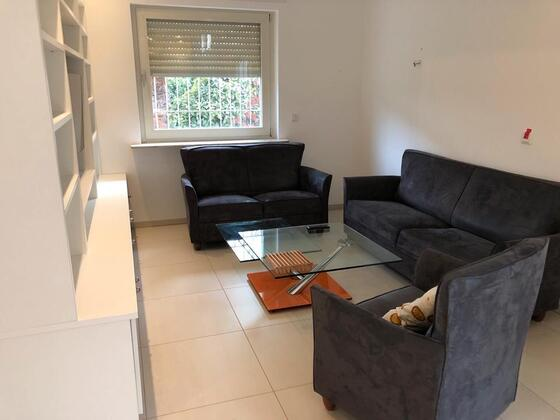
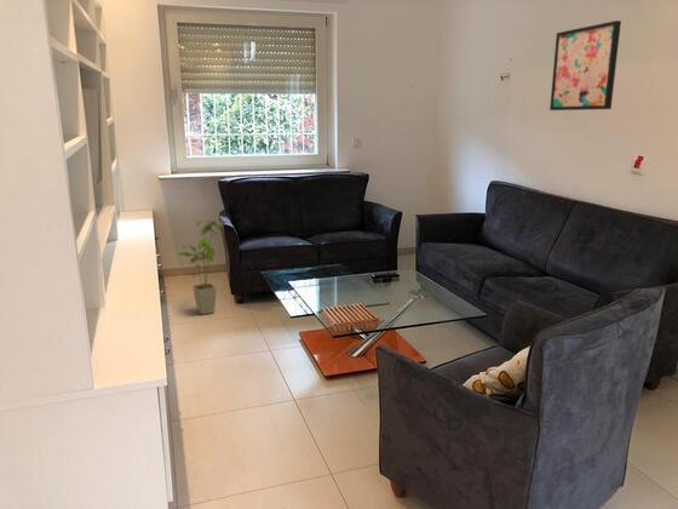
+ wall art [548,19,622,111]
+ house plant [177,219,224,316]
